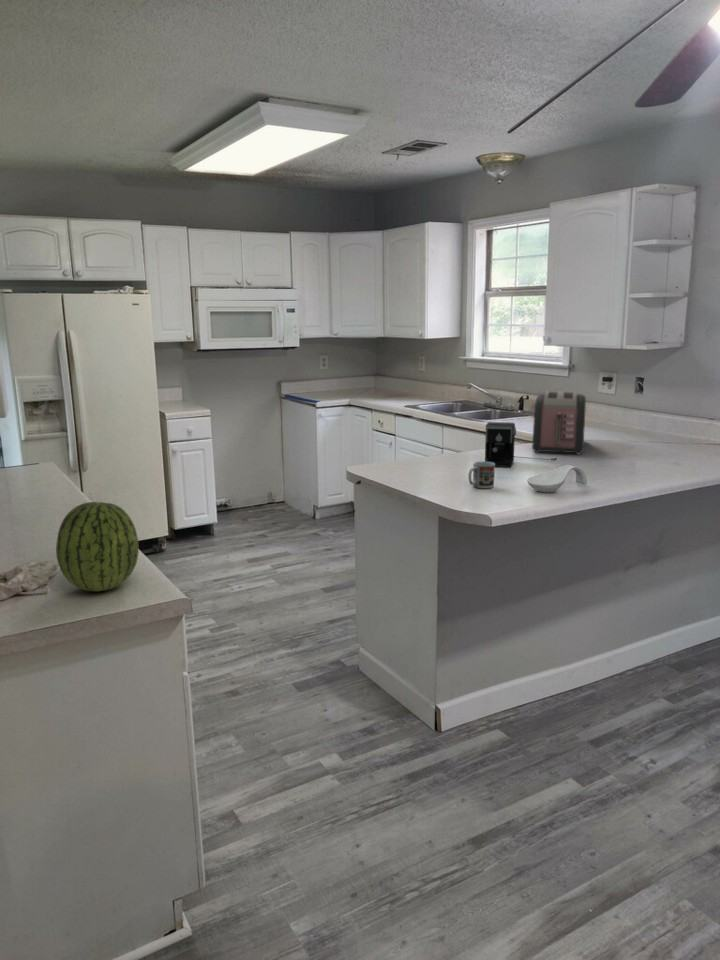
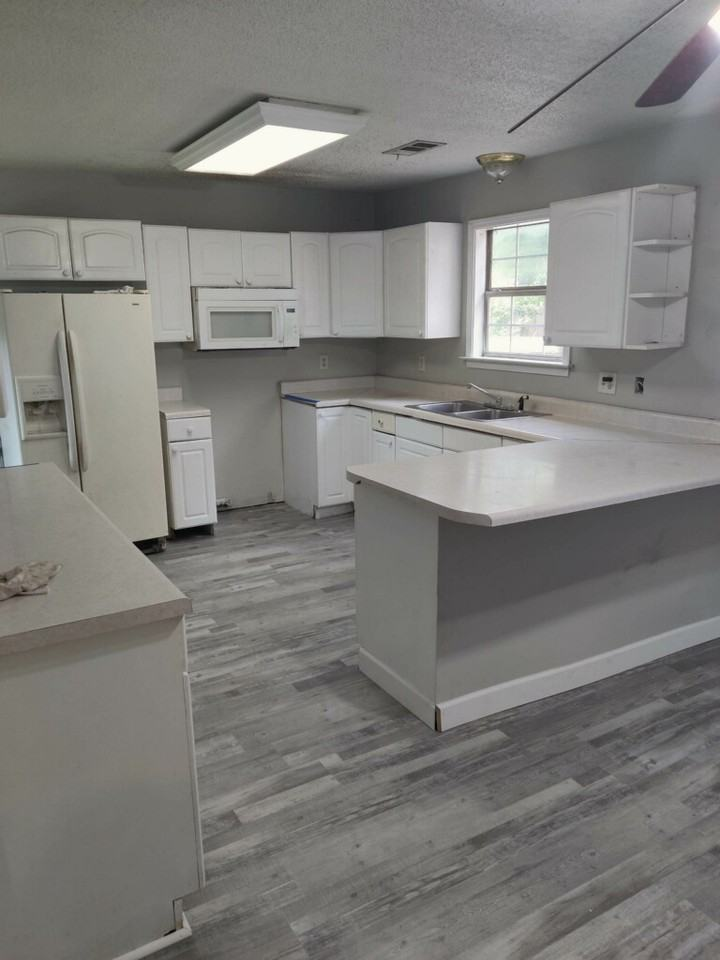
- cup [467,461,496,489]
- spoon rest [526,464,588,494]
- toaster [531,390,587,456]
- fruit [55,501,140,592]
- coffee maker [484,421,558,468]
